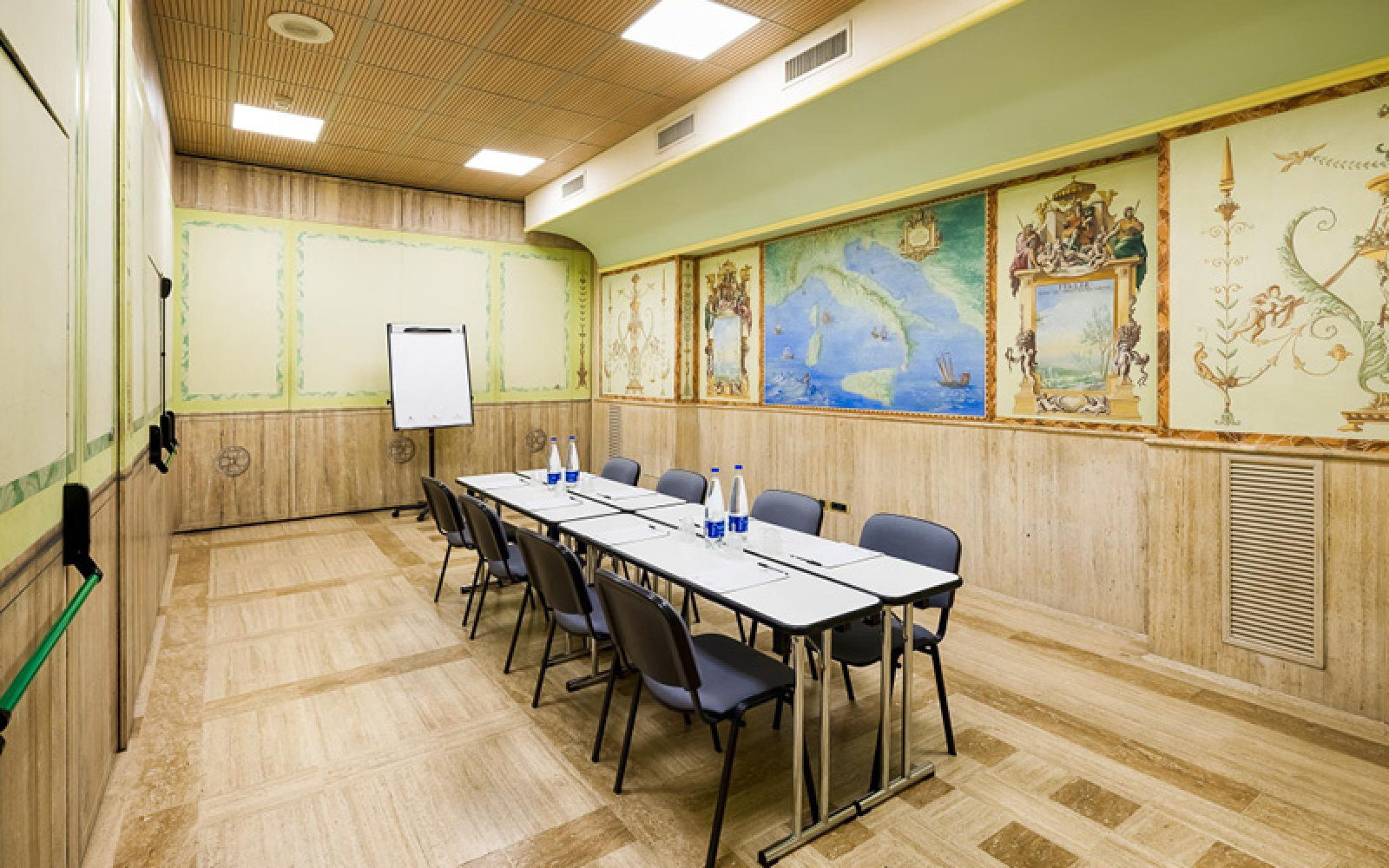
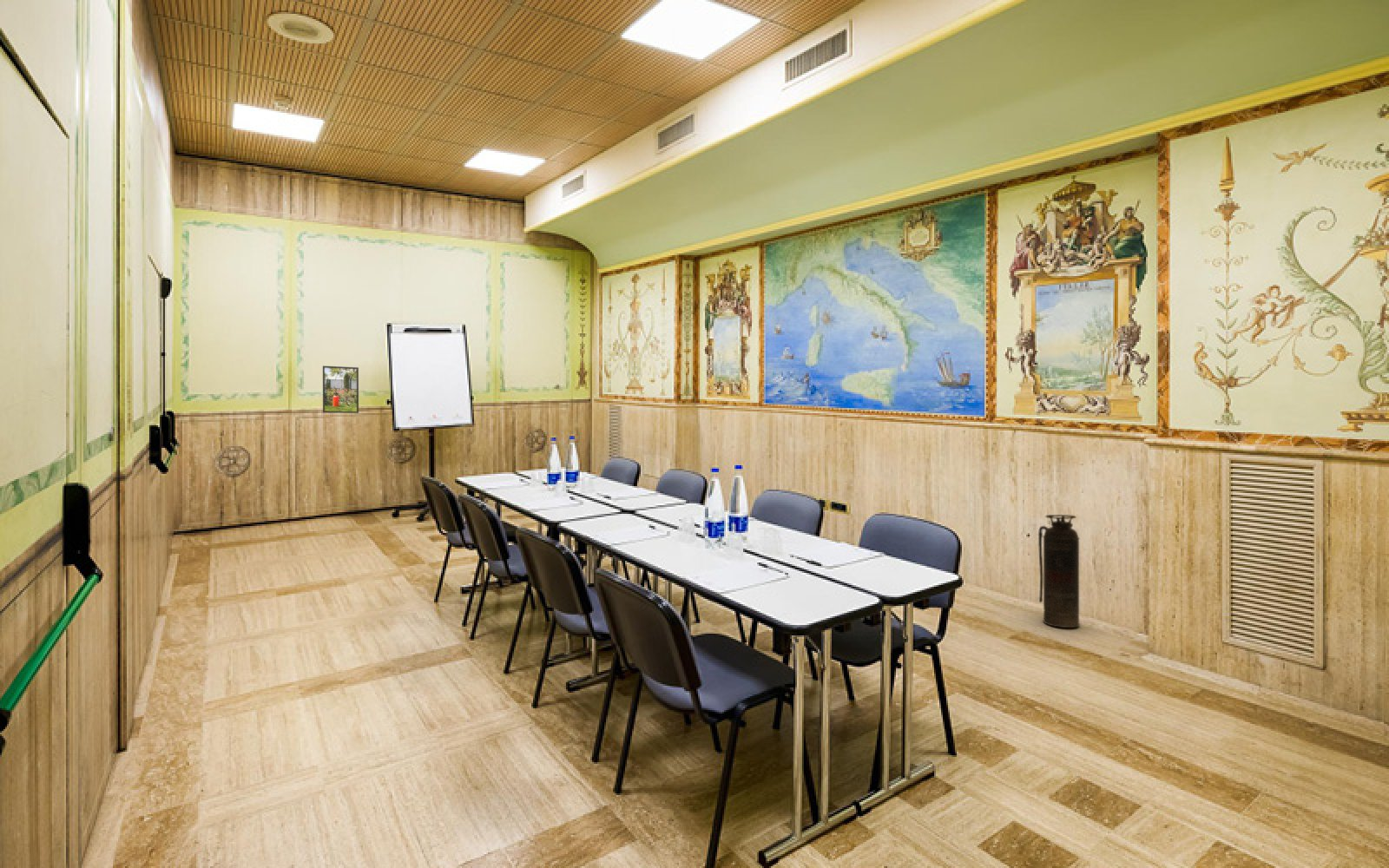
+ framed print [322,365,359,414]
+ fire extinguisher [1037,514,1081,628]
